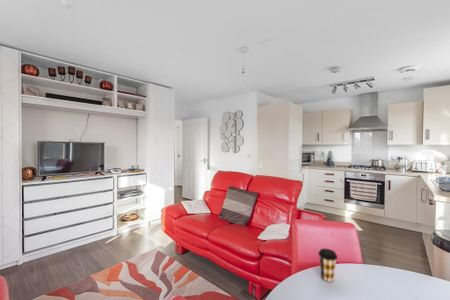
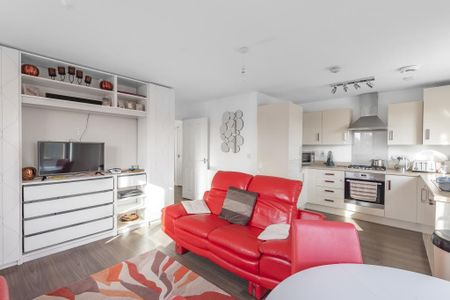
- coffee cup [317,248,338,283]
